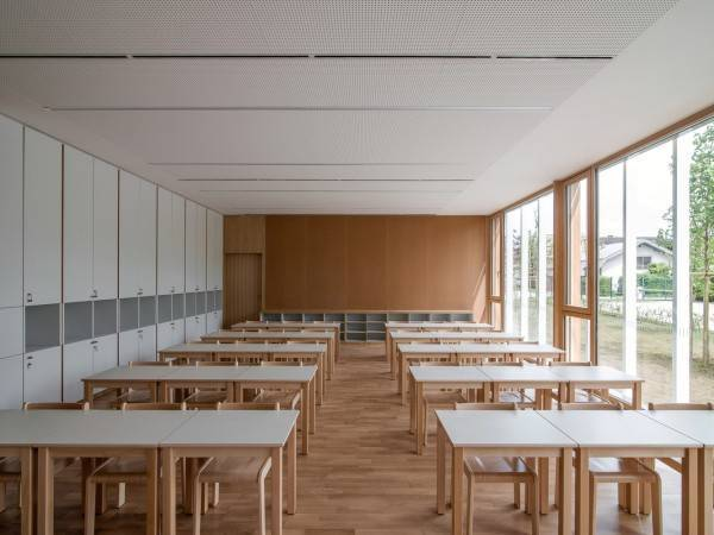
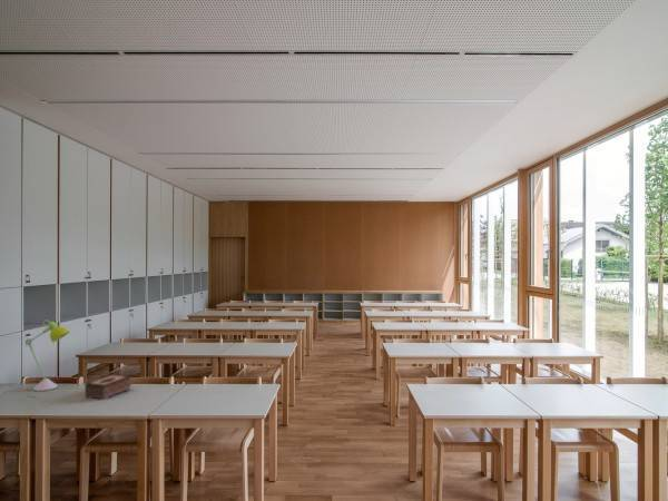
+ tissue box [84,373,132,401]
+ desk lamp [0,320,71,400]
